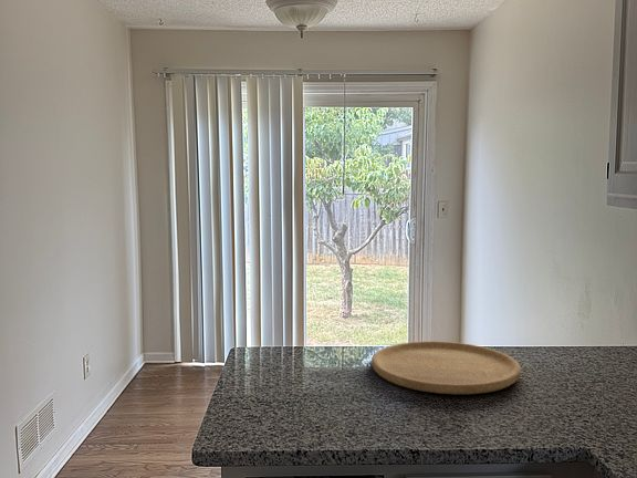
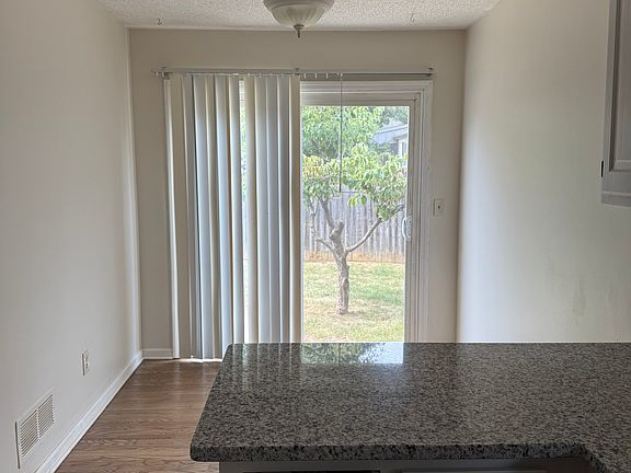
- cutting board [370,340,522,395]
